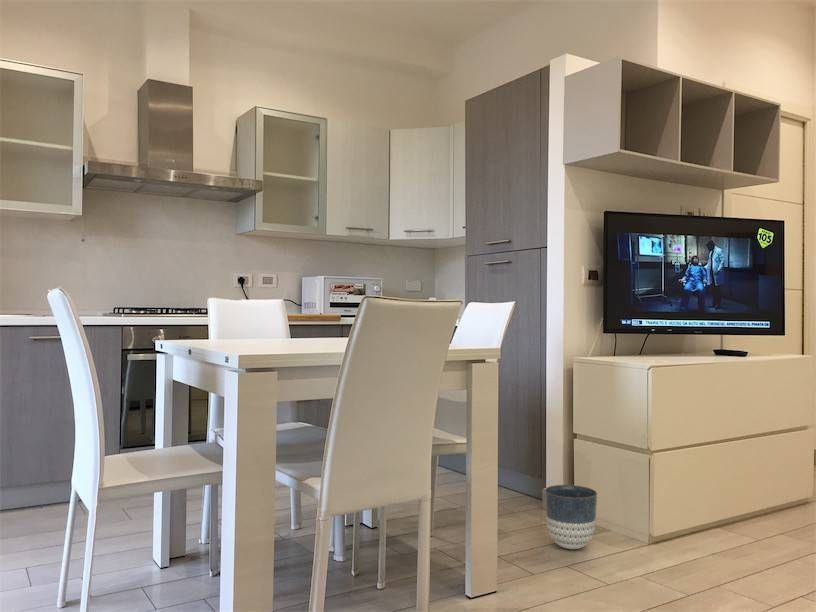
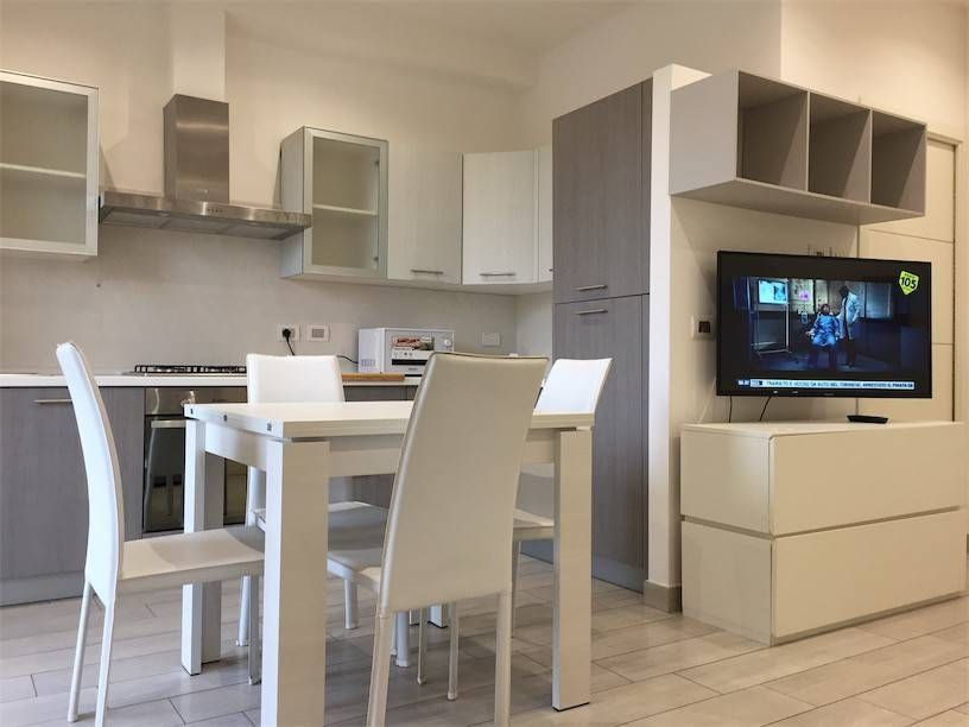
- planter [544,484,598,550]
